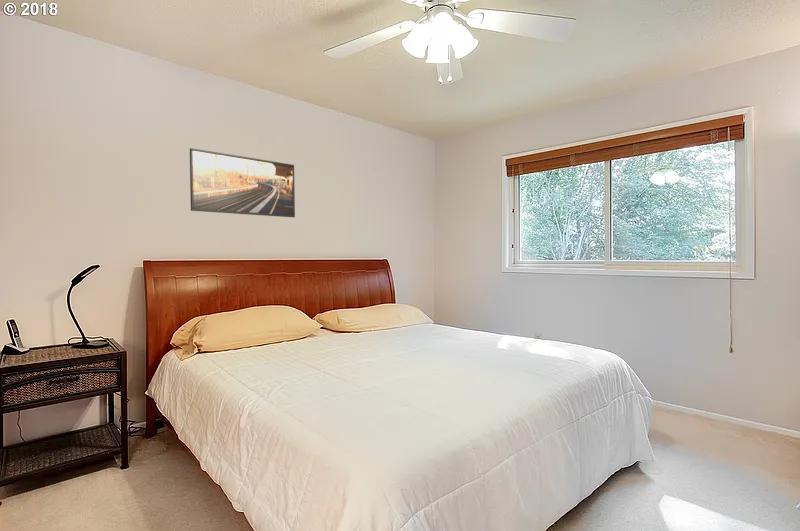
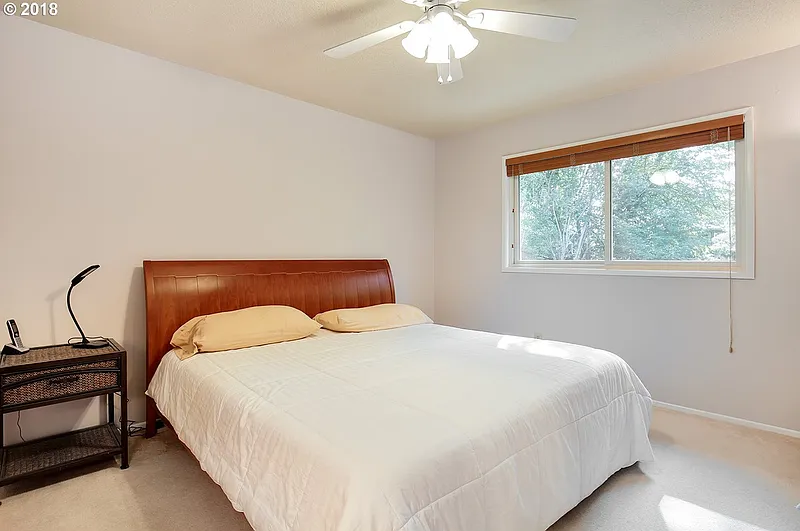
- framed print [189,147,296,218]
